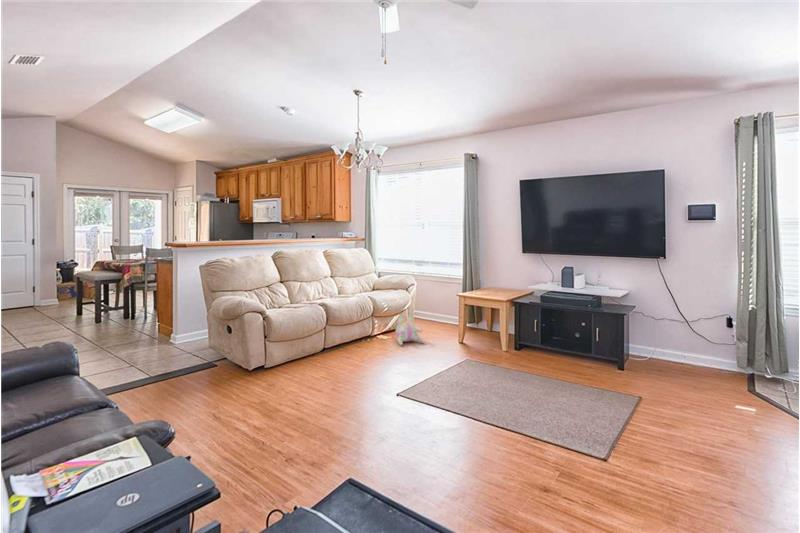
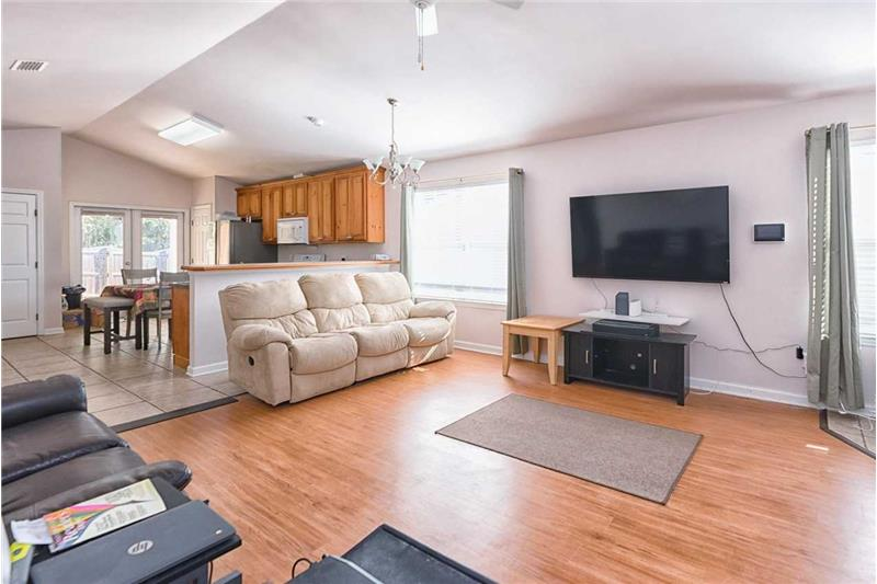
- plush toy [395,314,426,346]
